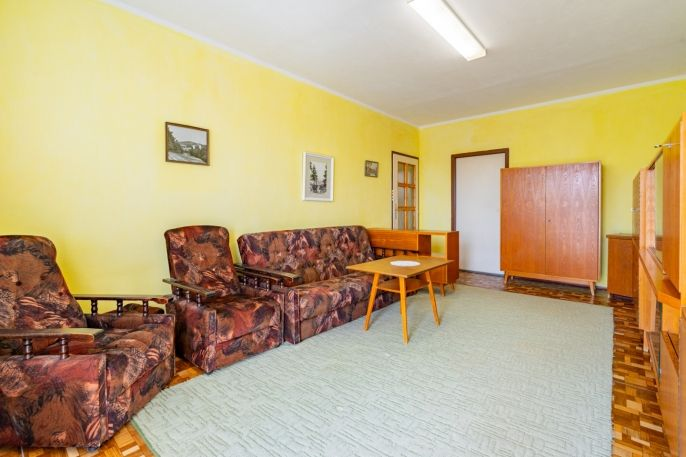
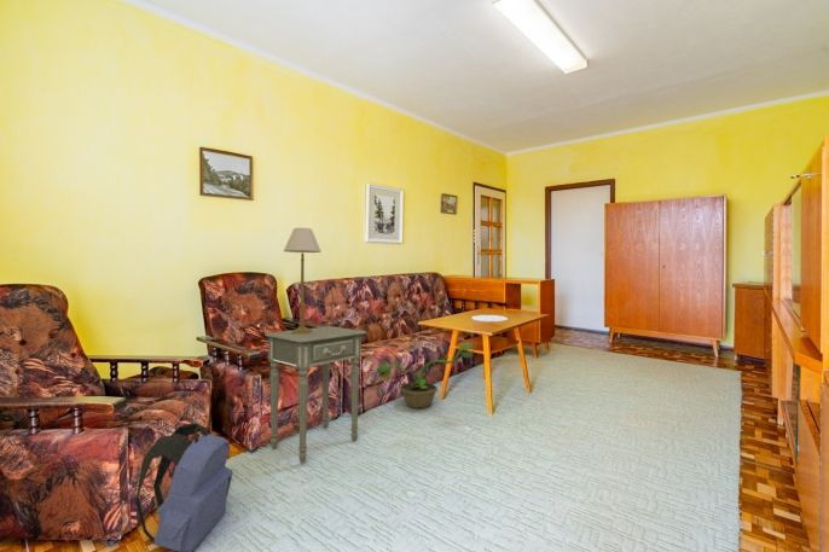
+ table lamp [283,227,323,333]
+ backpack [134,422,234,552]
+ side table [263,325,367,464]
+ decorative plant [375,342,475,409]
